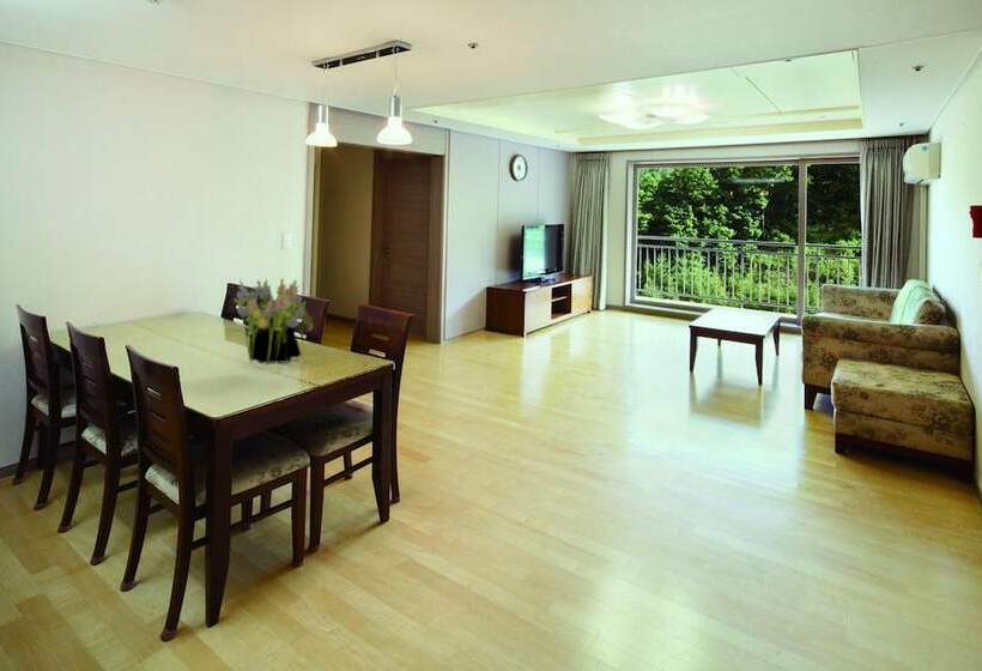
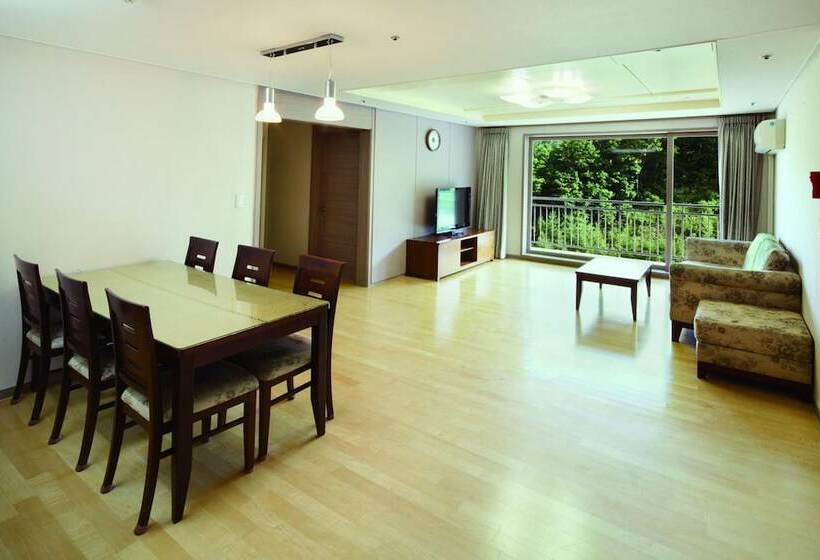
- flower bouquet [232,277,315,367]
